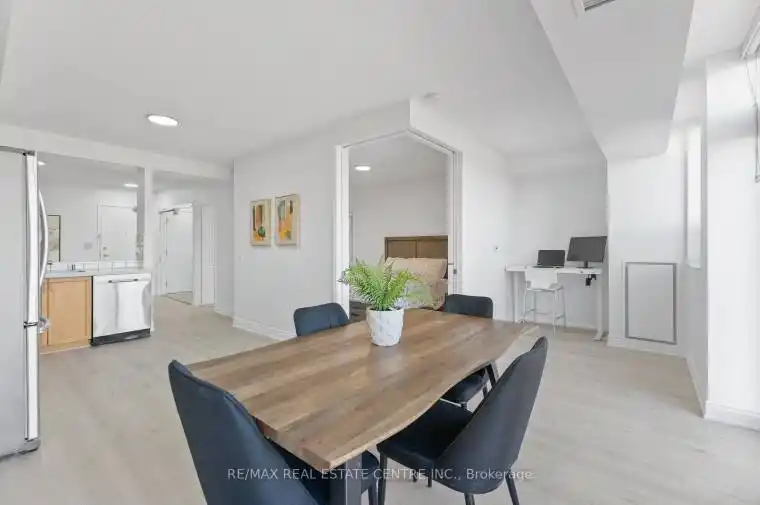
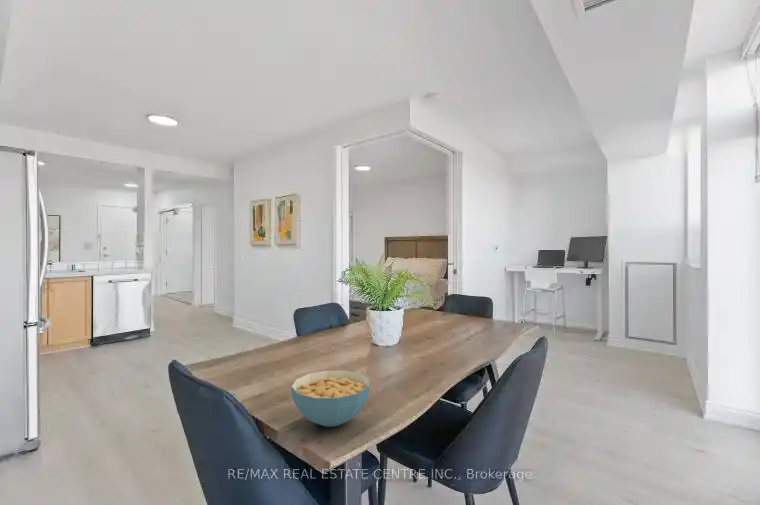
+ cereal bowl [290,369,371,428]
